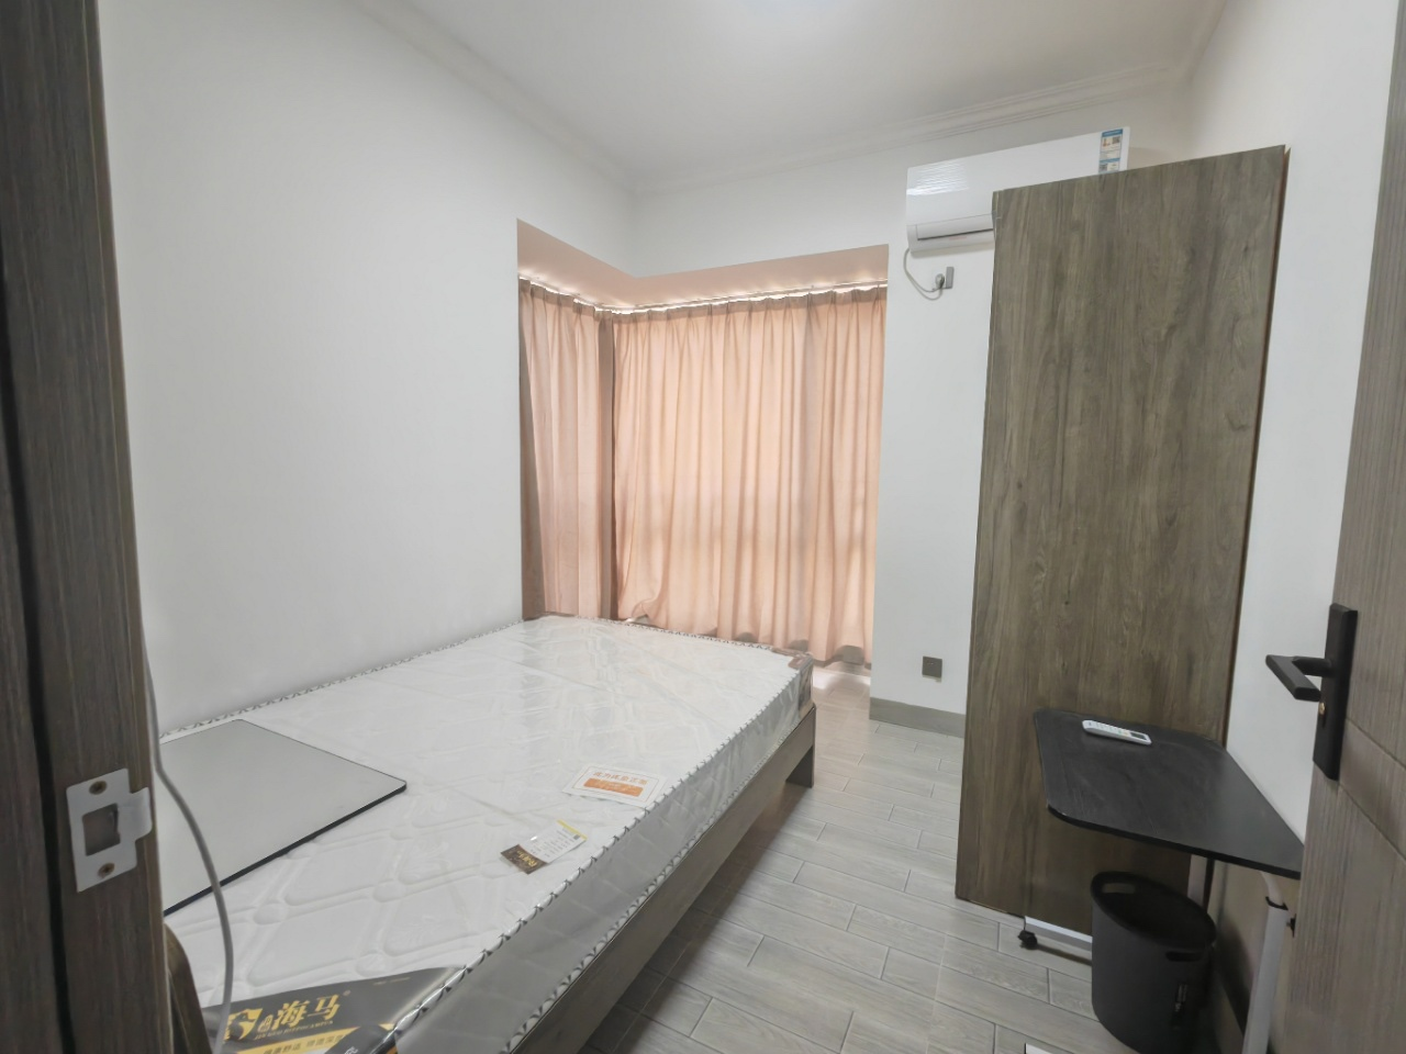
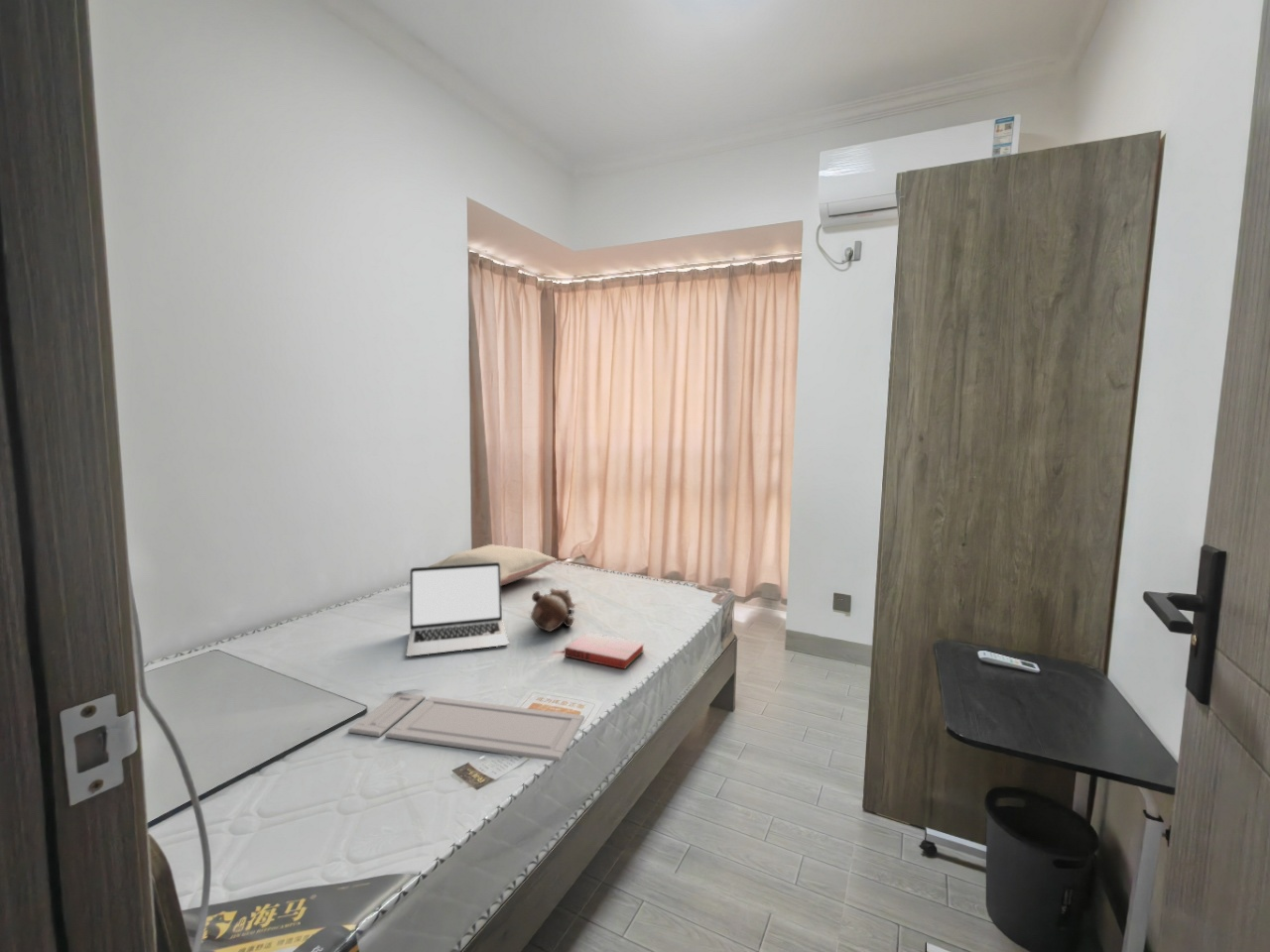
+ tray [347,692,585,763]
+ teddy bear [530,587,576,633]
+ laptop [405,562,510,657]
+ hardback book [564,632,645,670]
+ pillow [428,543,558,587]
